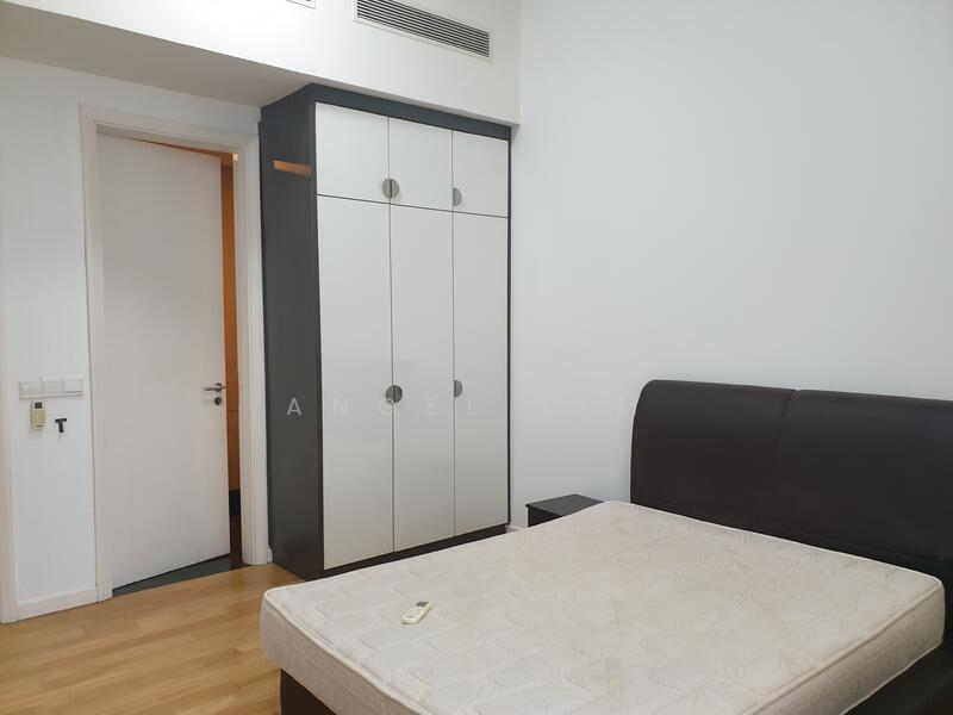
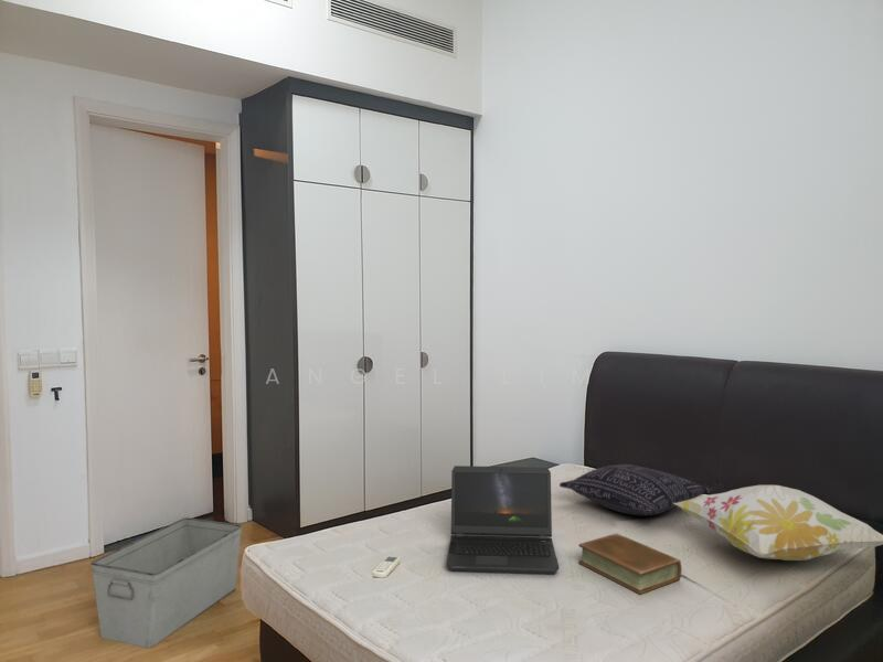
+ laptop computer [446,465,560,575]
+ storage bin [89,516,243,649]
+ decorative pillow [673,484,883,562]
+ pillow [558,463,713,517]
+ book [577,532,683,596]
